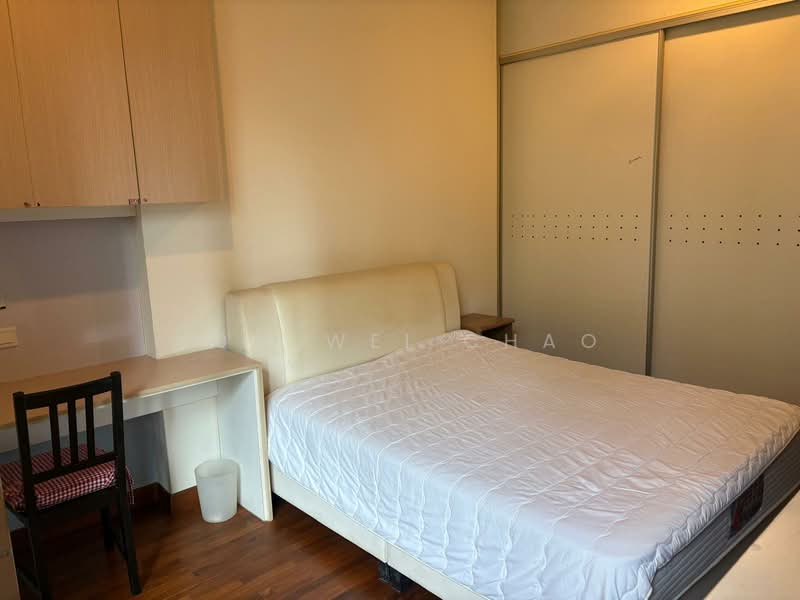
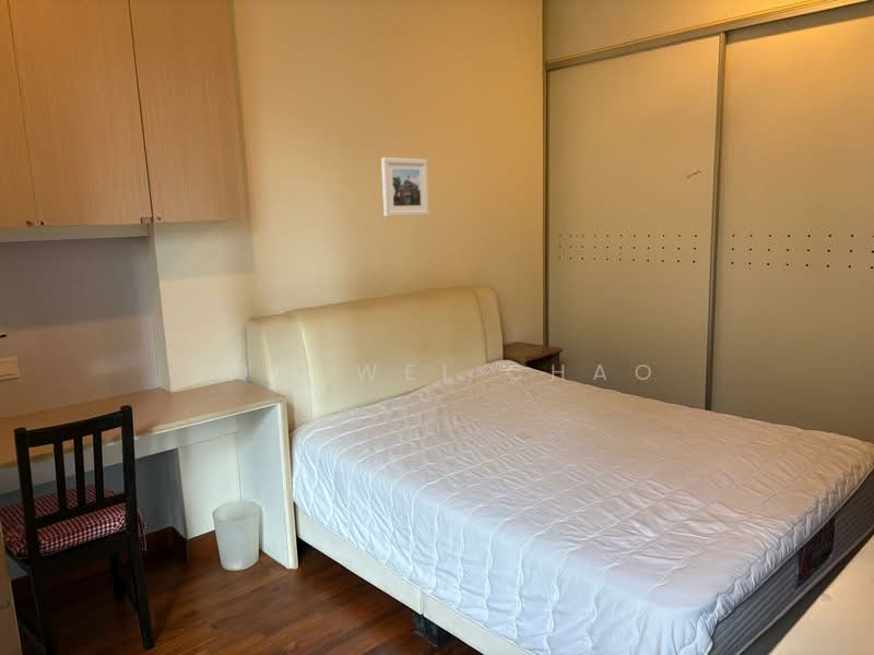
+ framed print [380,157,430,217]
